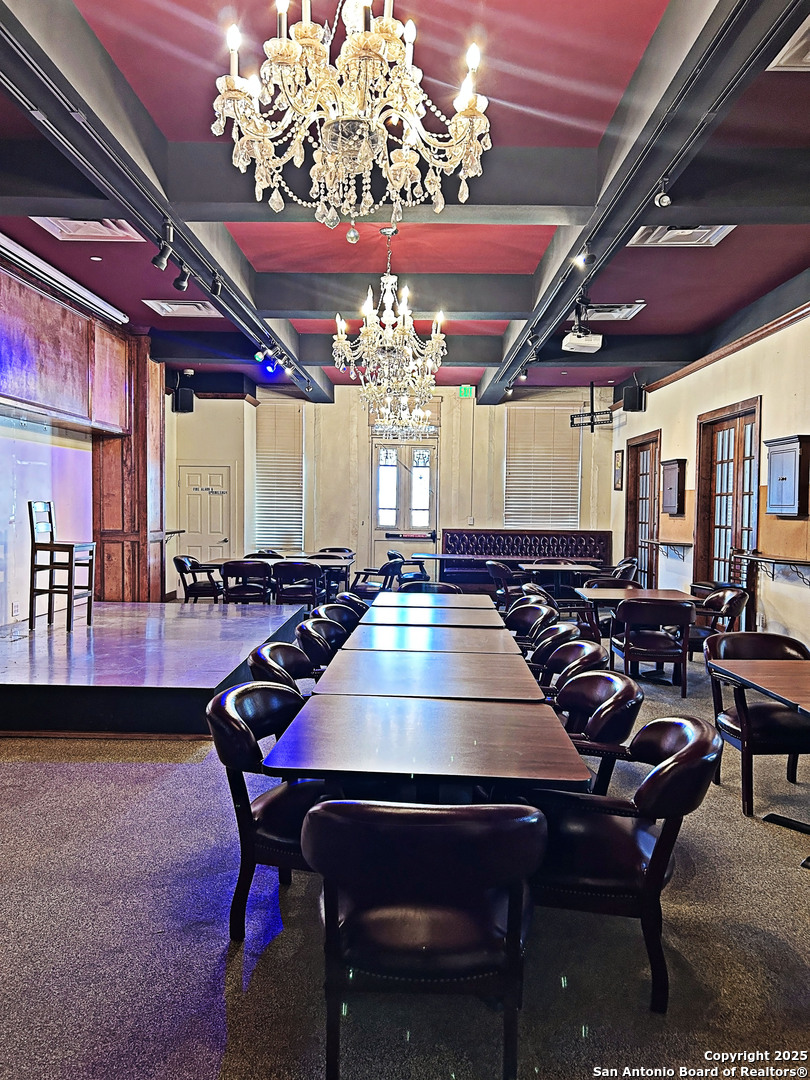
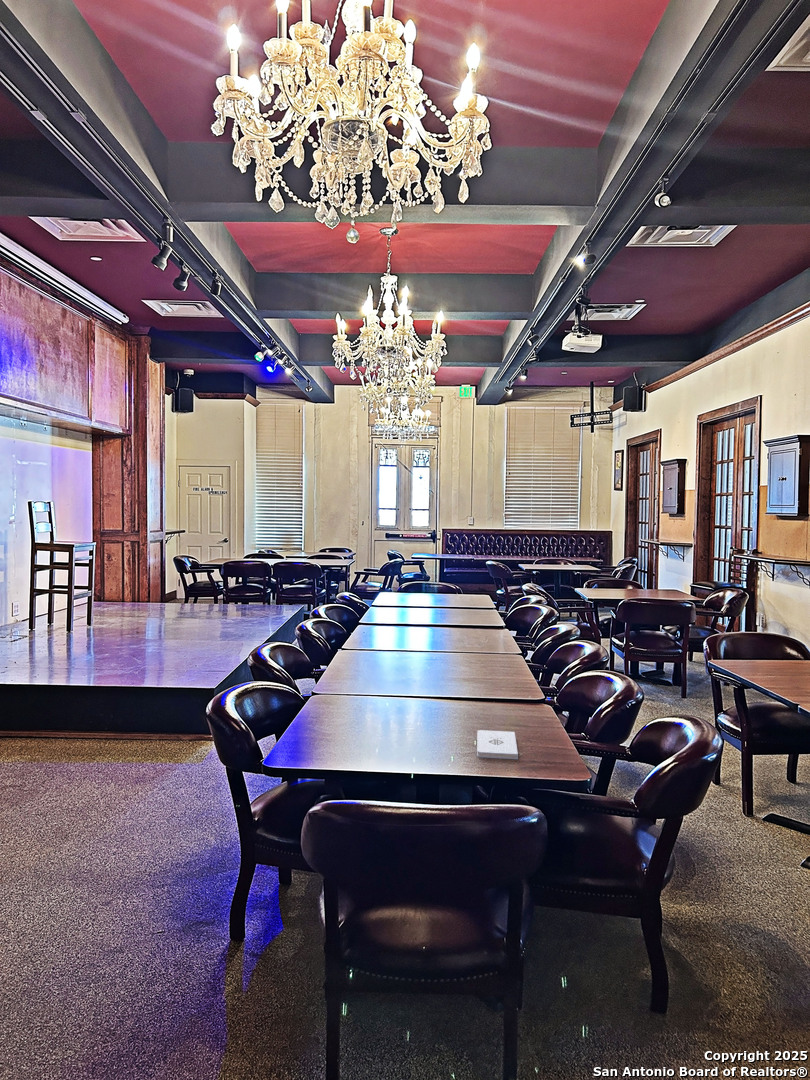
+ notepad [476,729,519,760]
